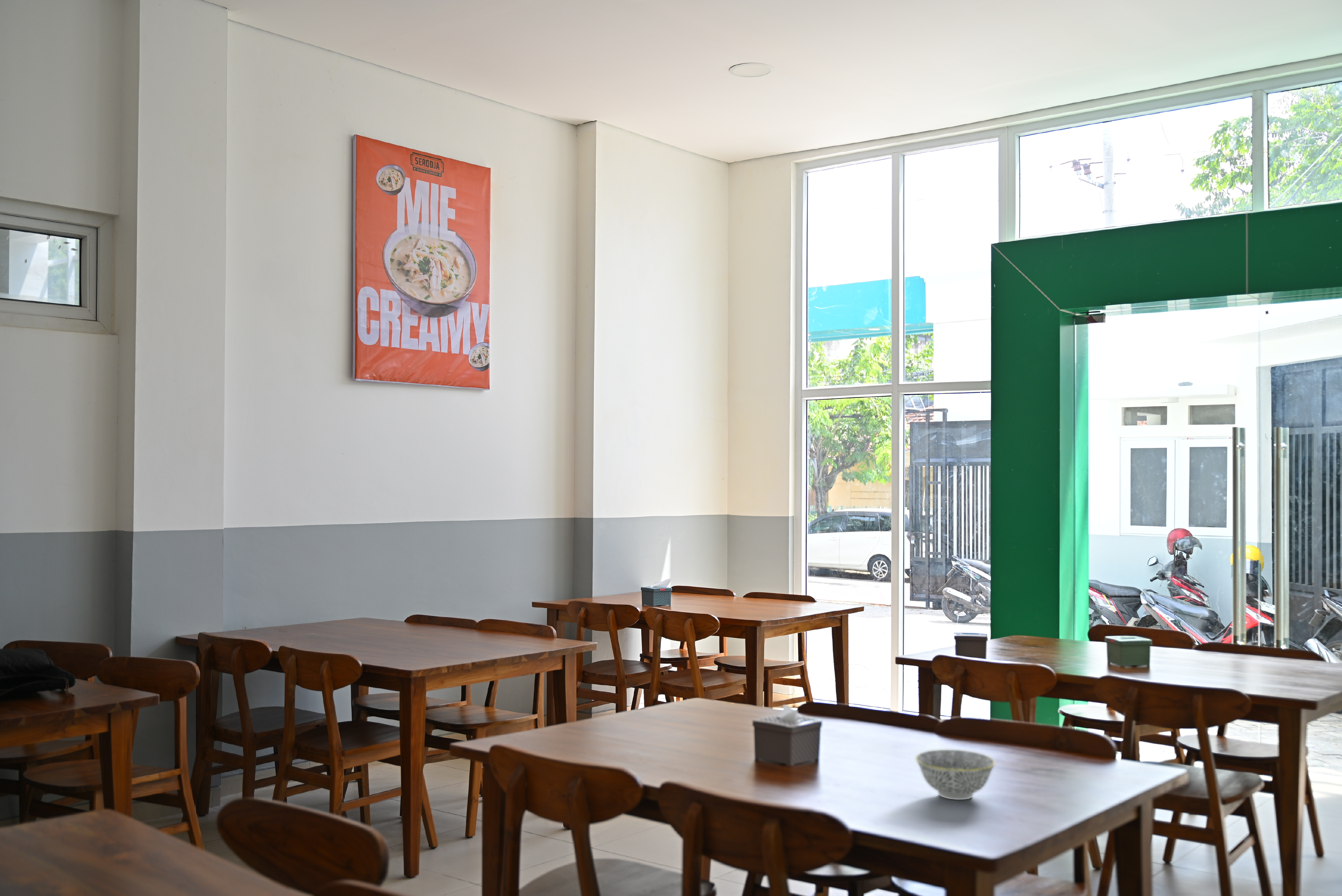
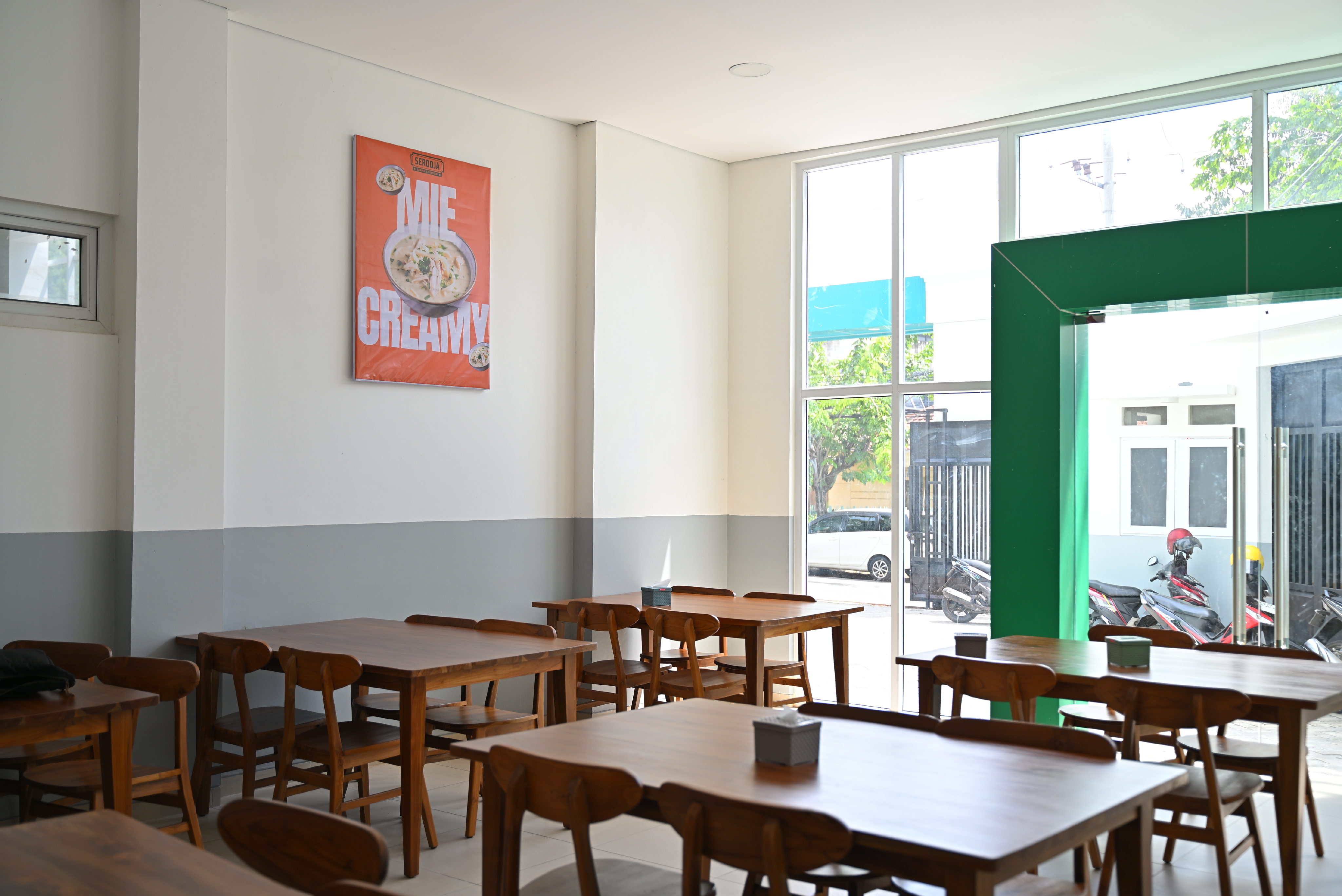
- bowl [915,749,996,800]
